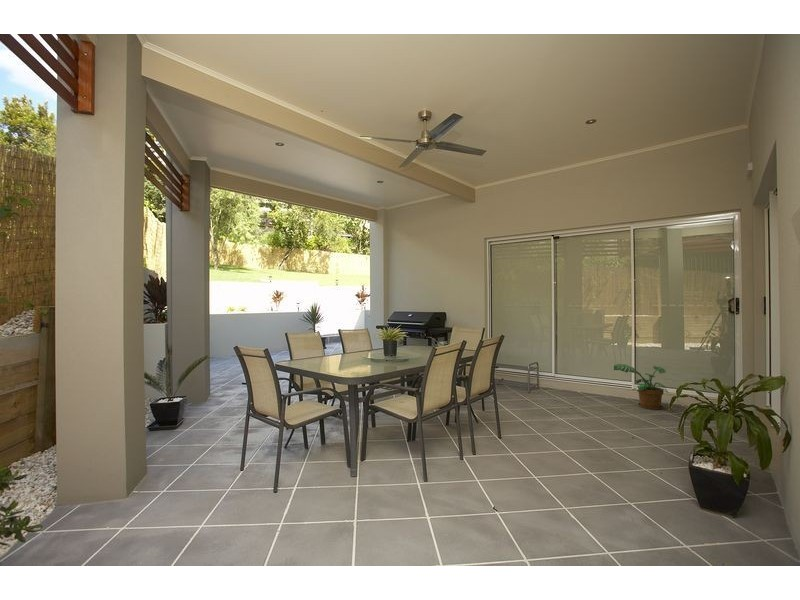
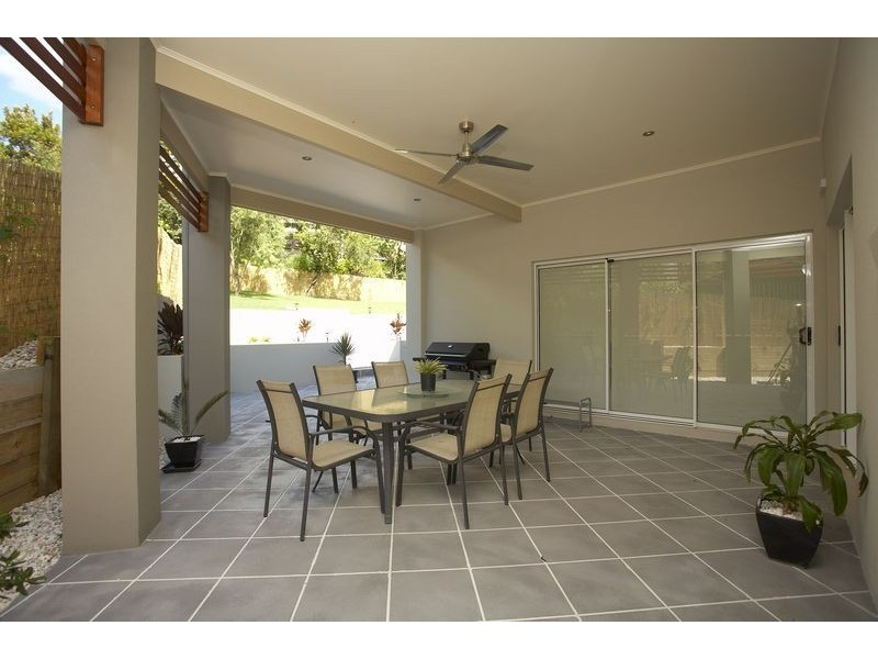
- potted plant [613,363,669,410]
